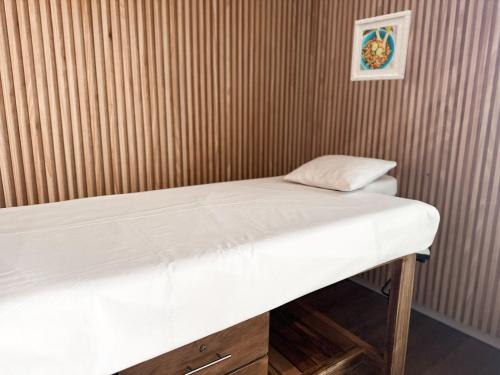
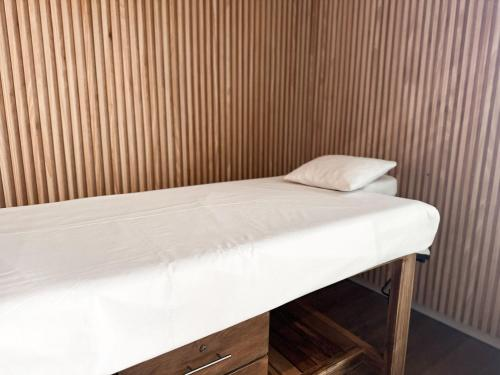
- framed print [350,9,413,82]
